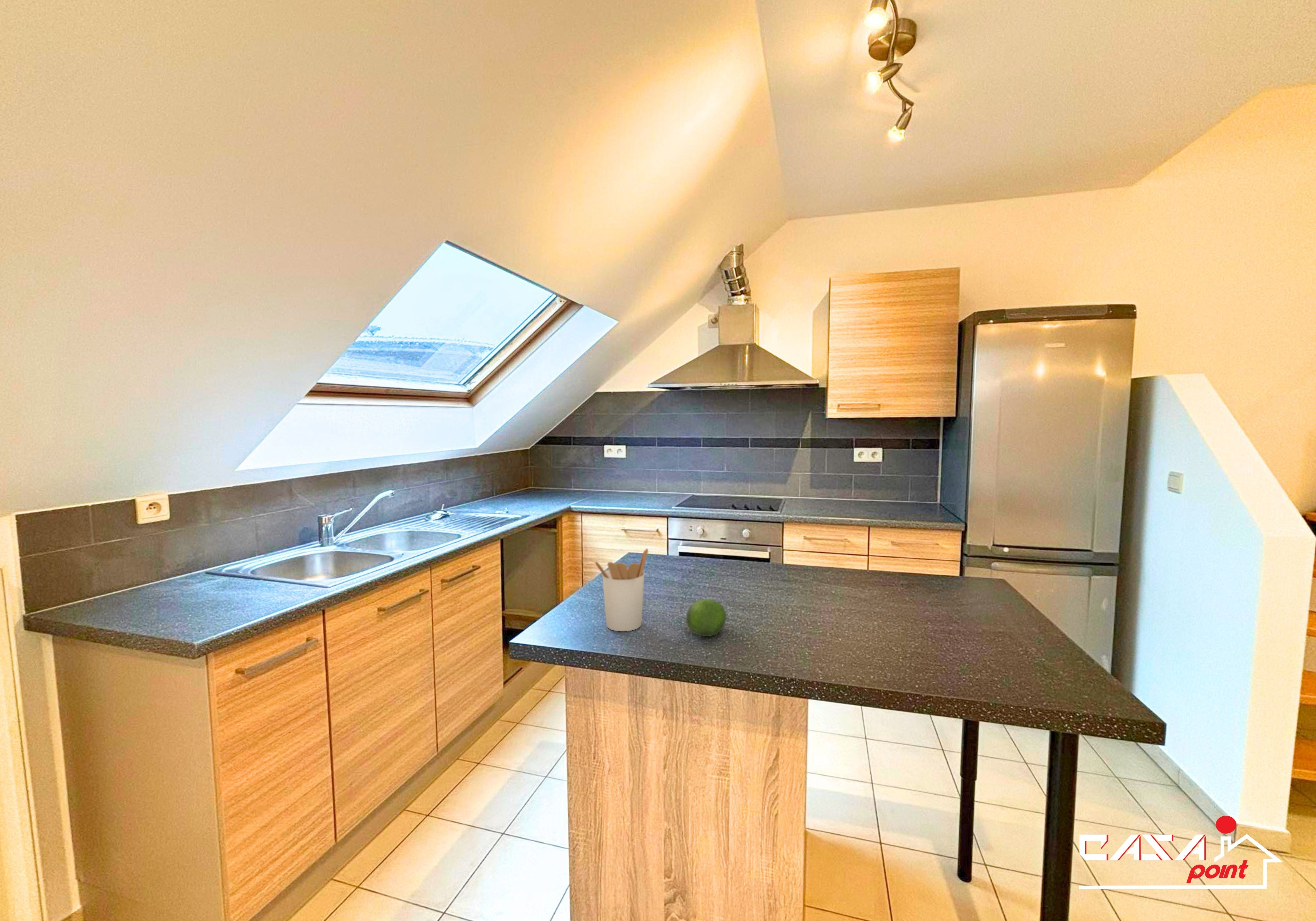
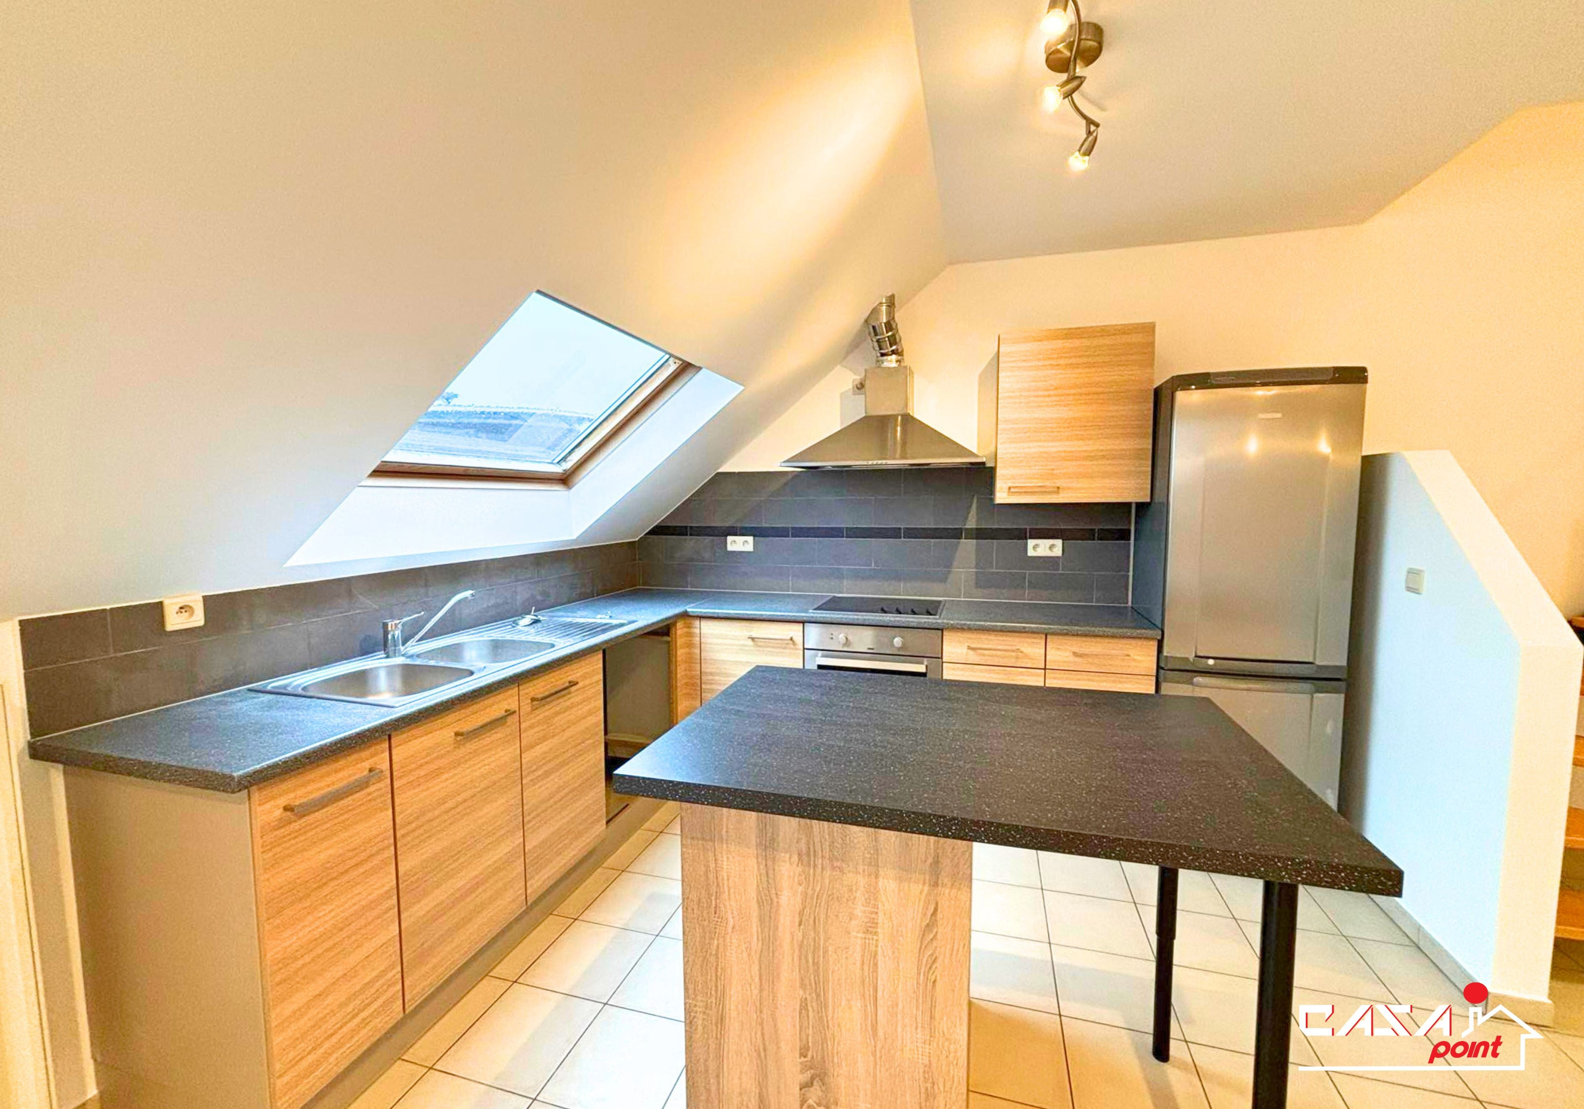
- fruit [686,599,727,637]
- utensil holder [593,548,649,632]
